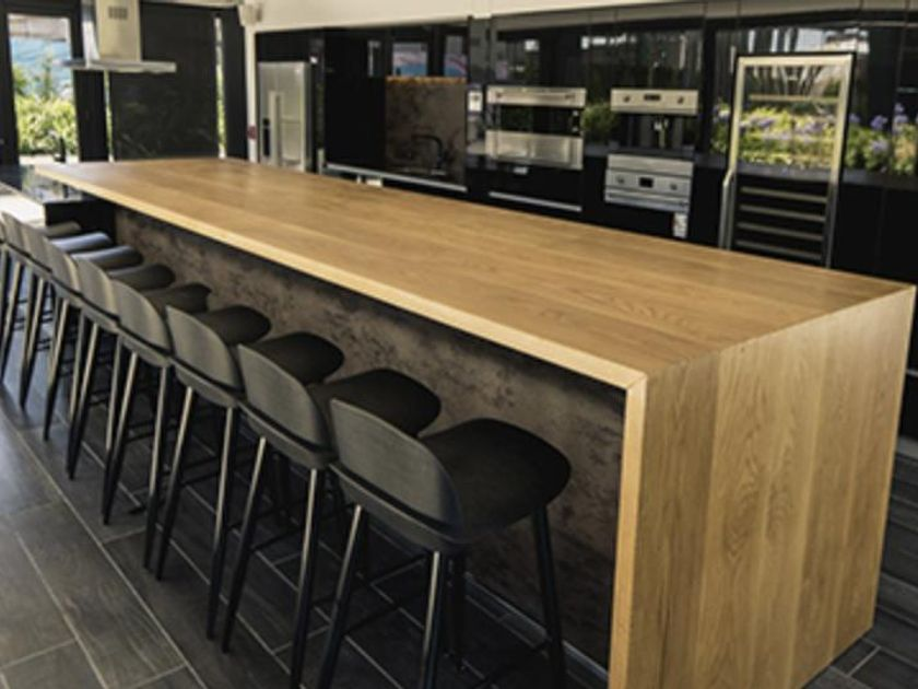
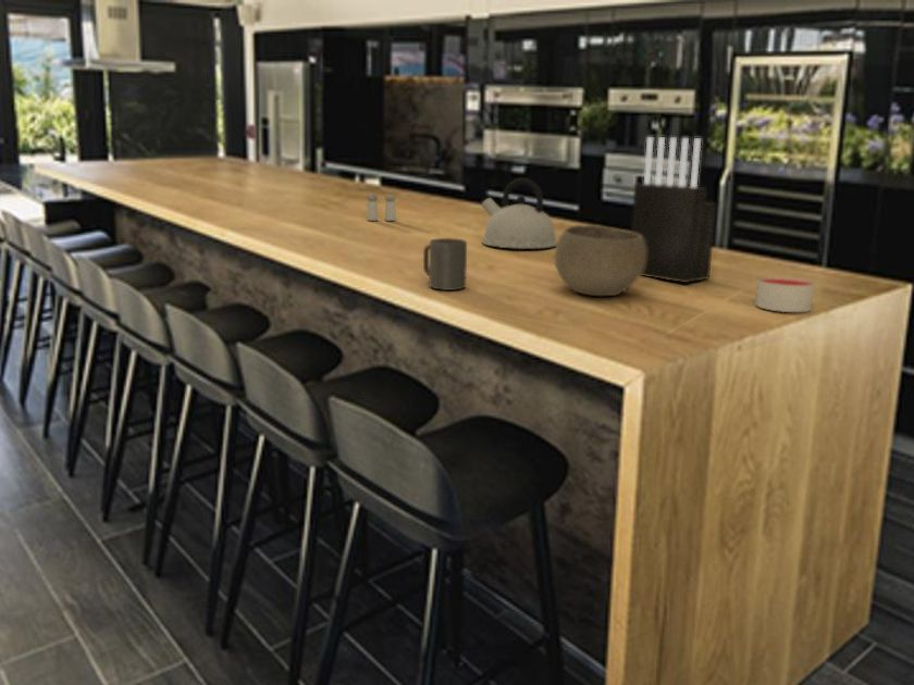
+ candle [754,275,816,313]
+ bowl [554,224,646,297]
+ mug [422,237,468,291]
+ kettle [480,177,557,250]
+ salt and pepper shaker [366,192,397,222]
+ knife block [630,136,717,284]
